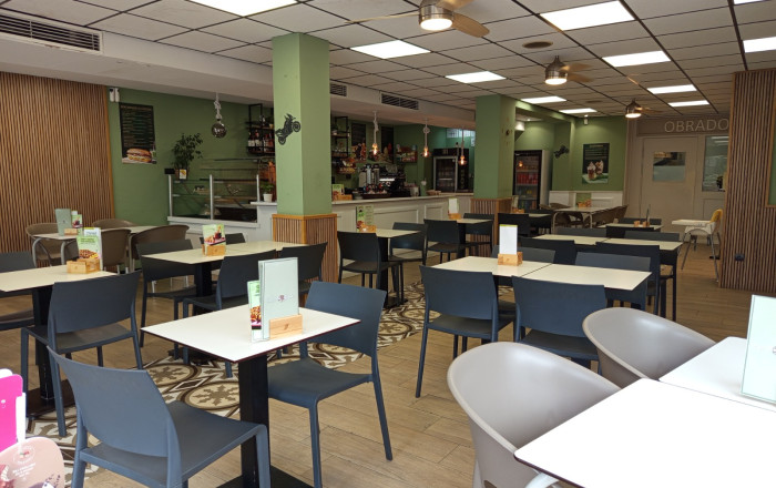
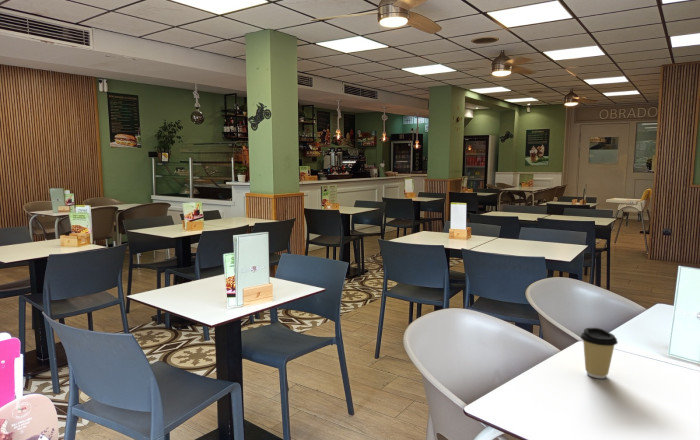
+ coffee cup [579,327,619,379]
